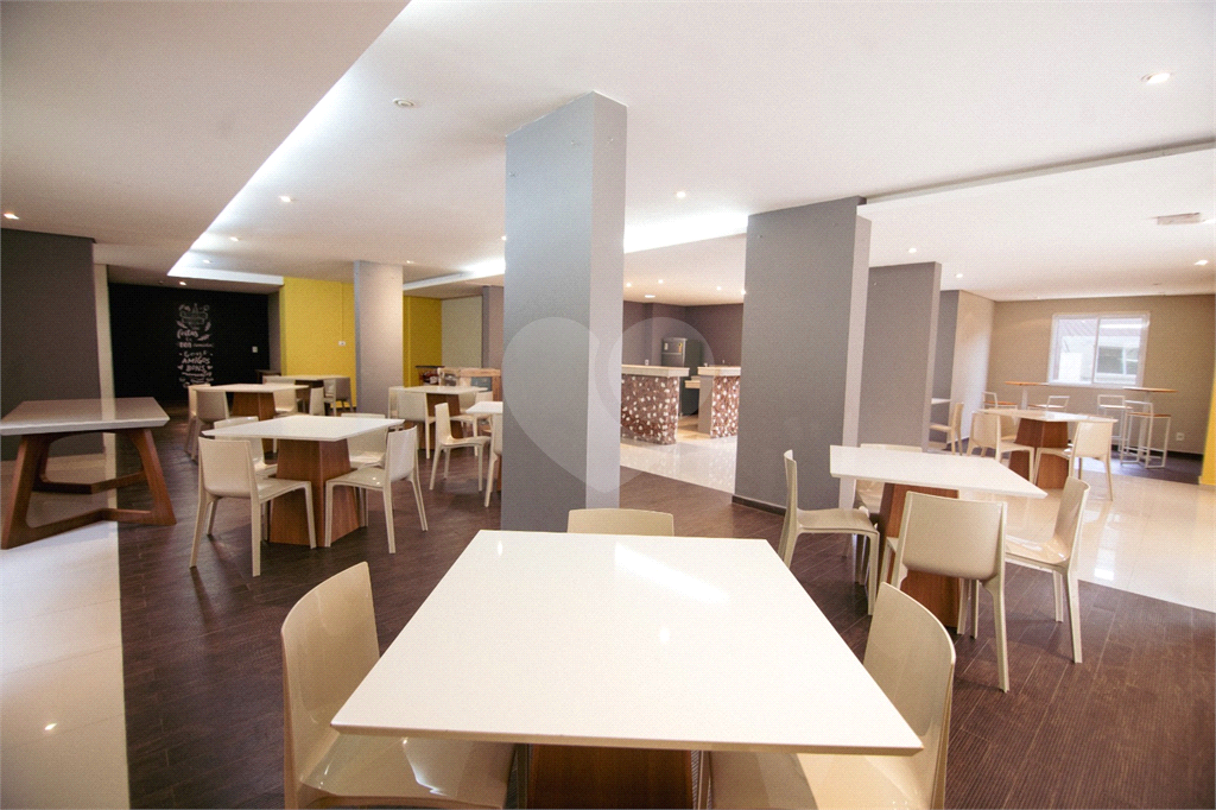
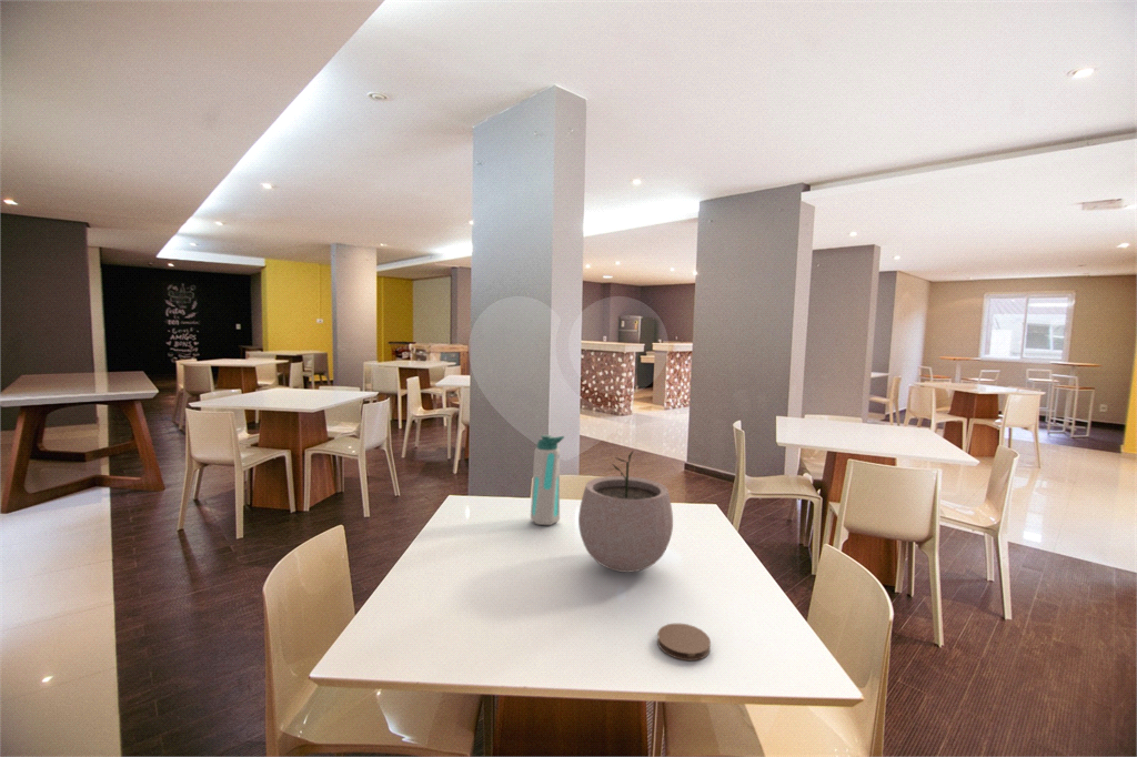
+ coaster [656,623,712,662]
+ plant pot [577,450,674,574]
+ water bottle [530,434,565,526]
